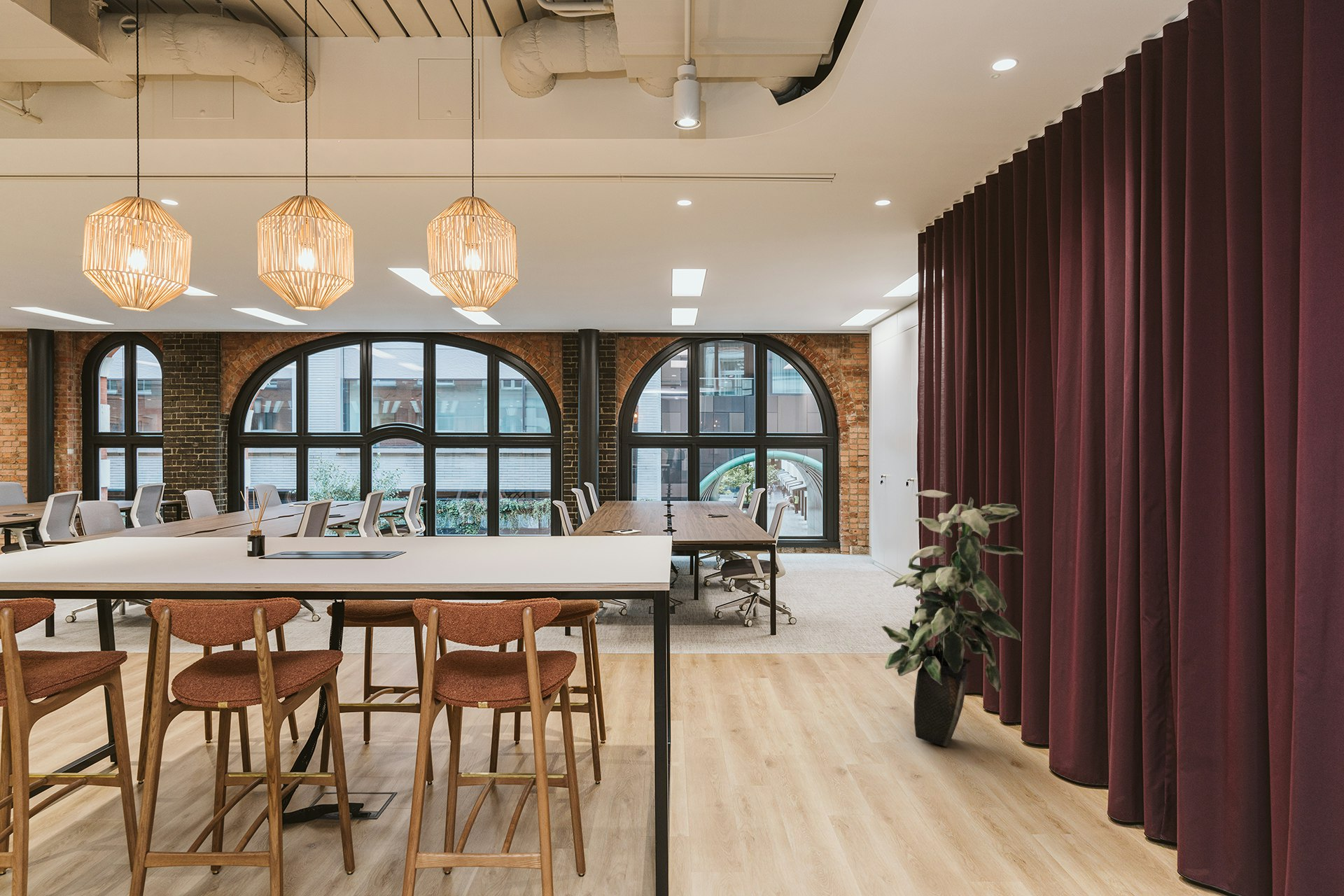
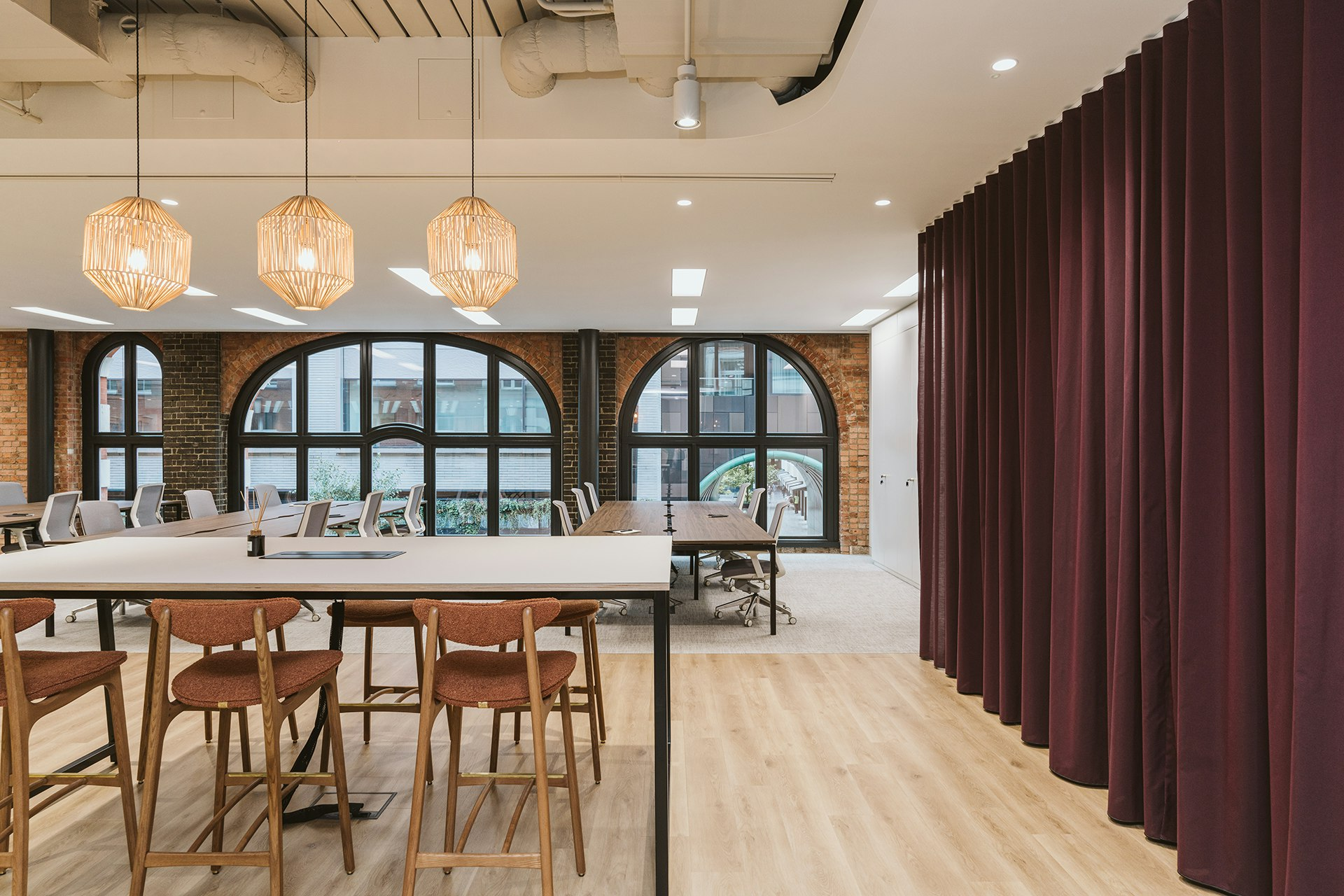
- indoor plant [881,489,1024,748]
